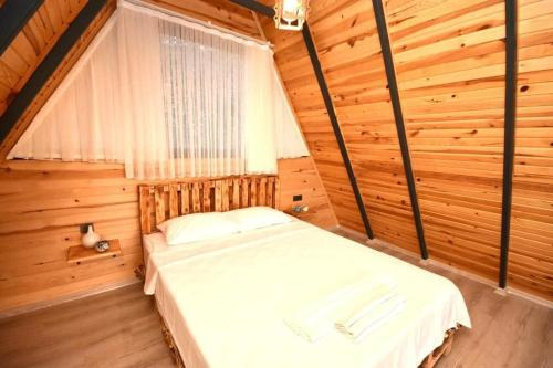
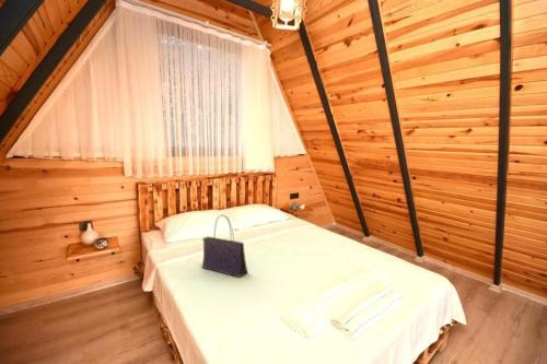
+ tote bag [200,214,248,279]
